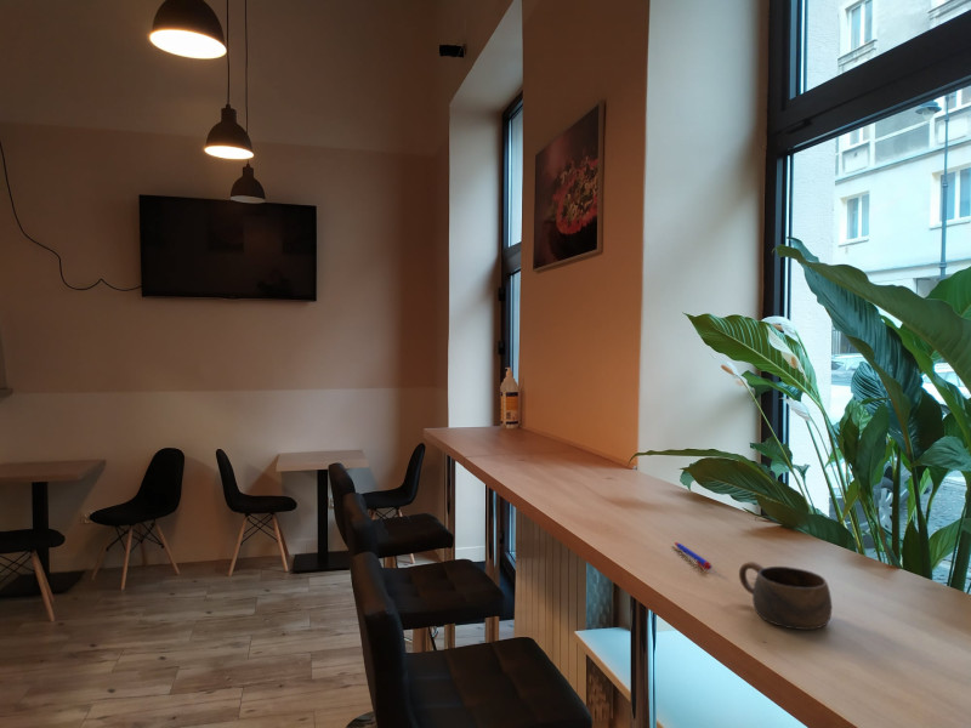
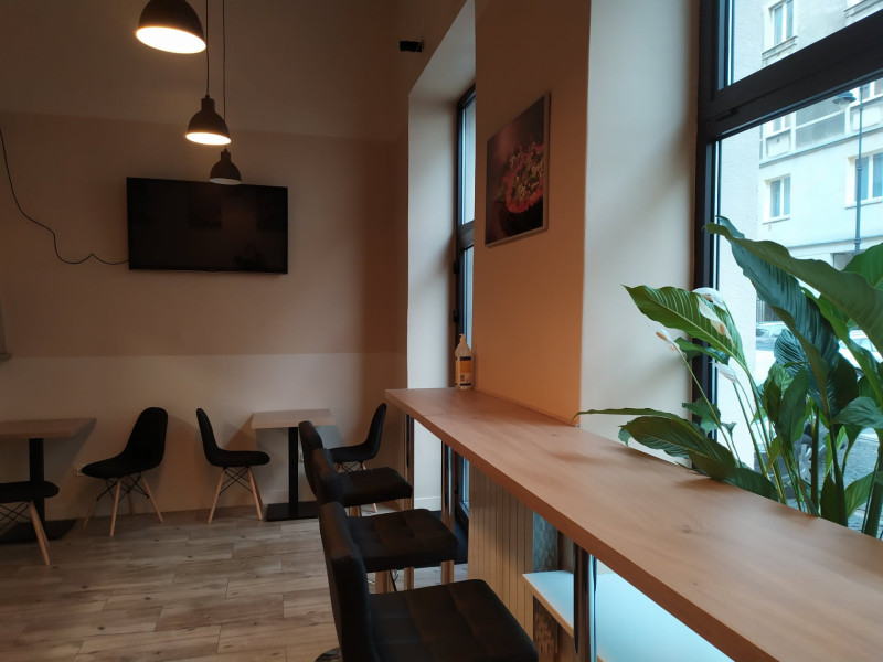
- cup [738,561,833,631]
- pen [674,541,714,570]
